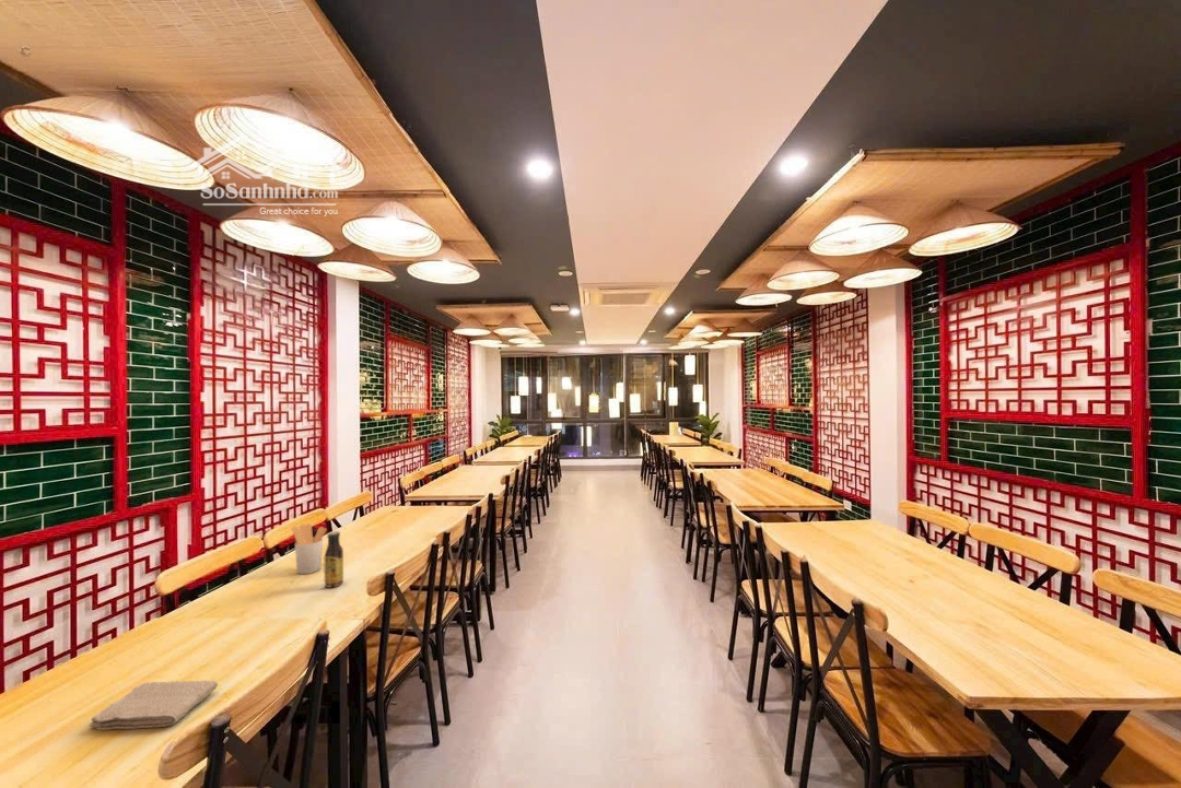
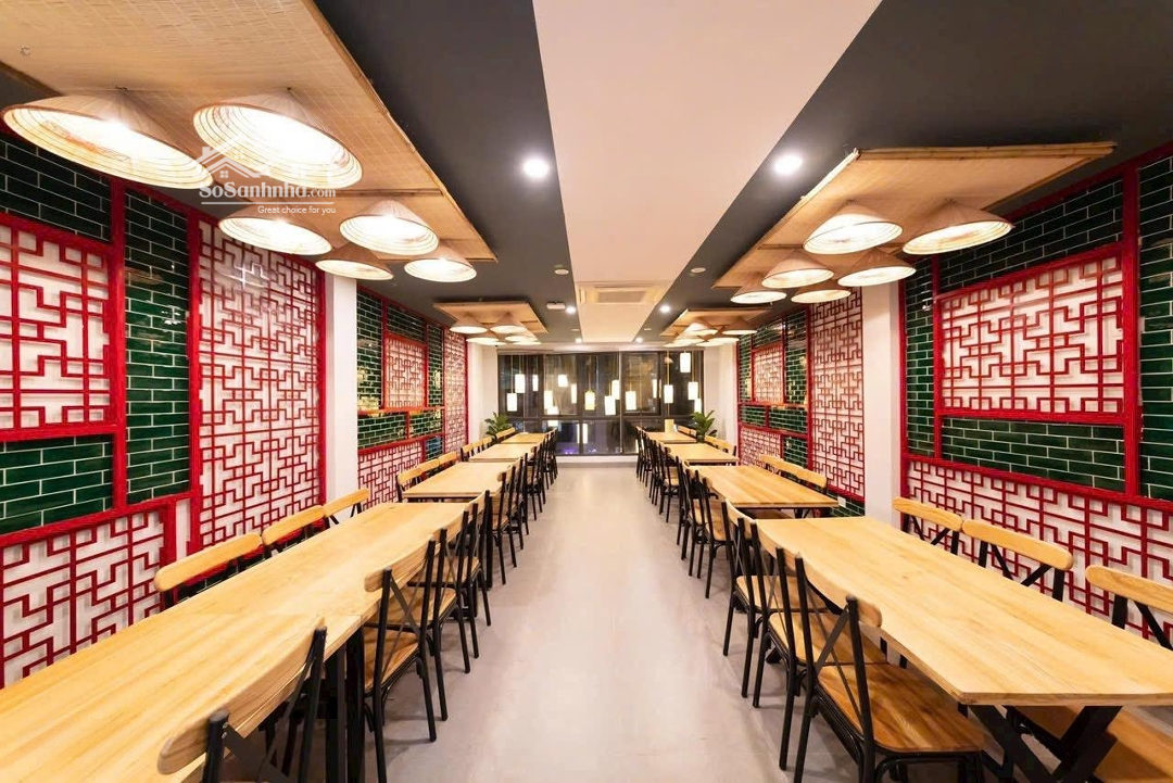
- washcloth [89,680,219,731]
- utensil holder [291,522,327,575]
- sauce bottle [323,530,344,589]
